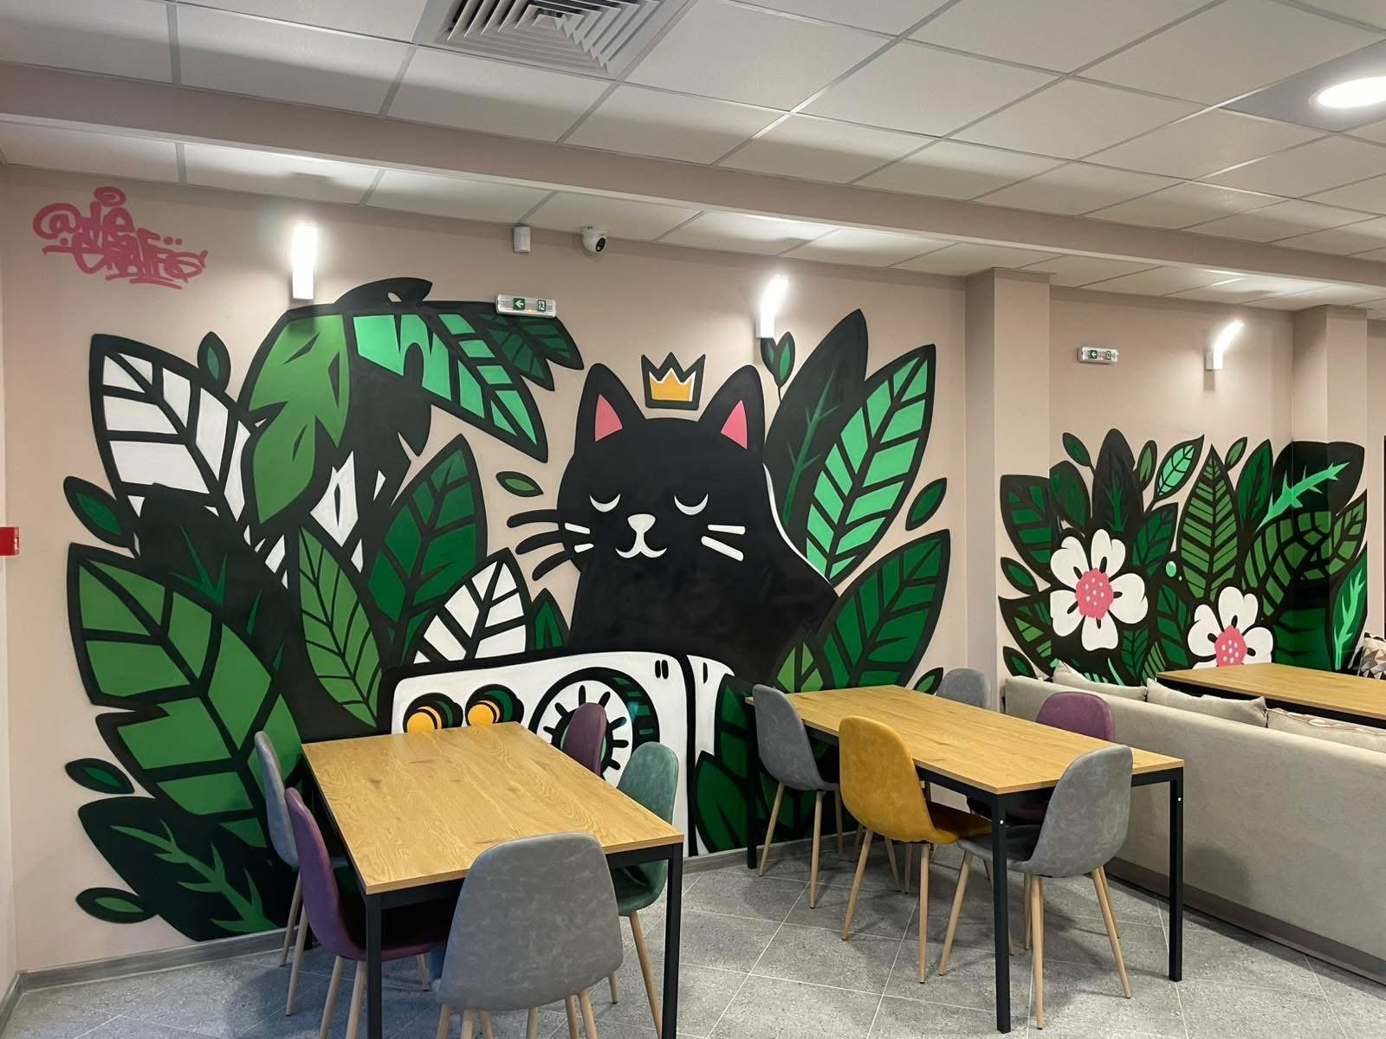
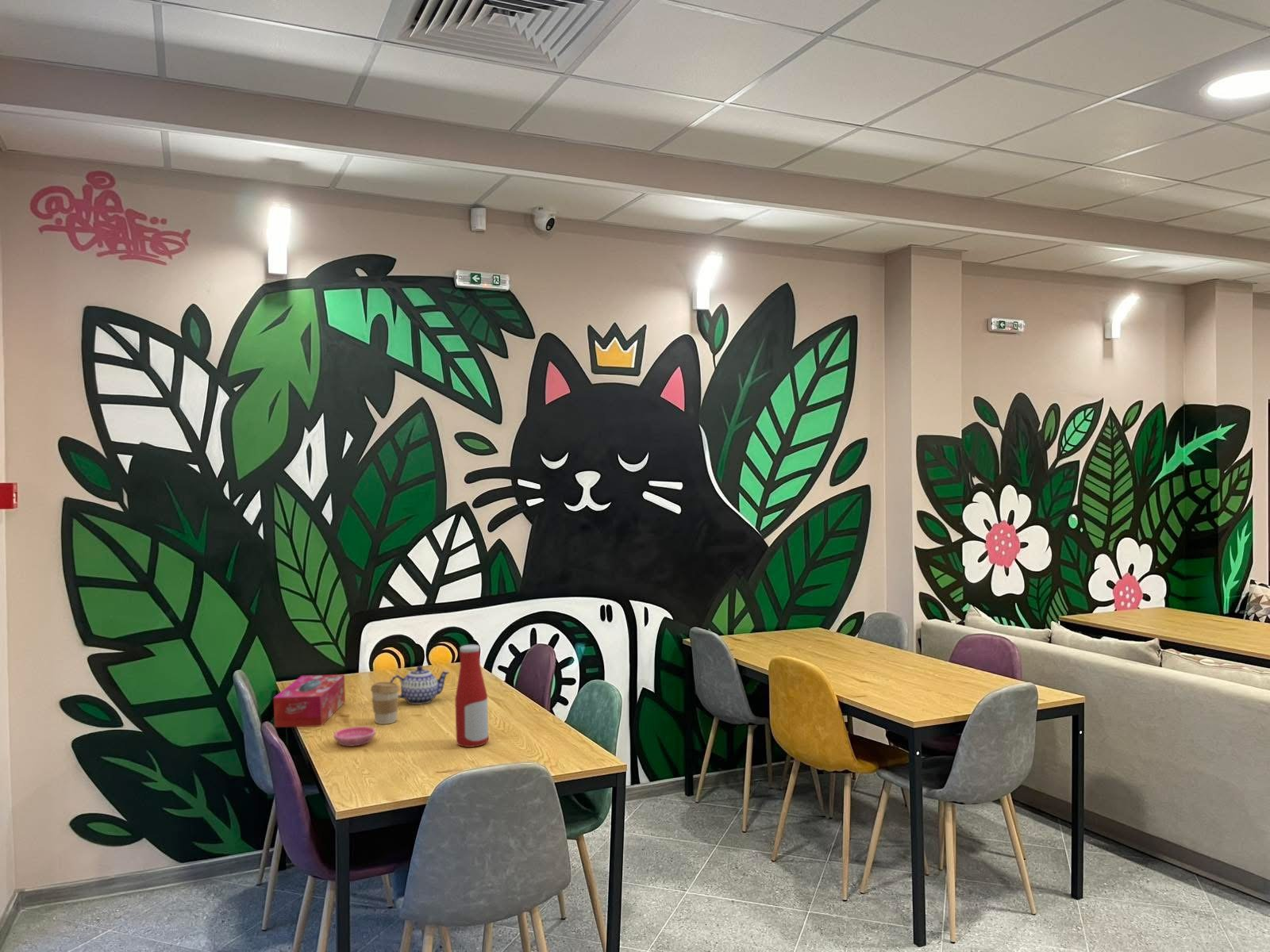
+ saucer [333,726,376,747]
+ coffee cup [370,681,400,725]
+ bottle [454,643,489,748]
+ teapot [389,665,451,705]
+ tissue box [273,674,346,728]
